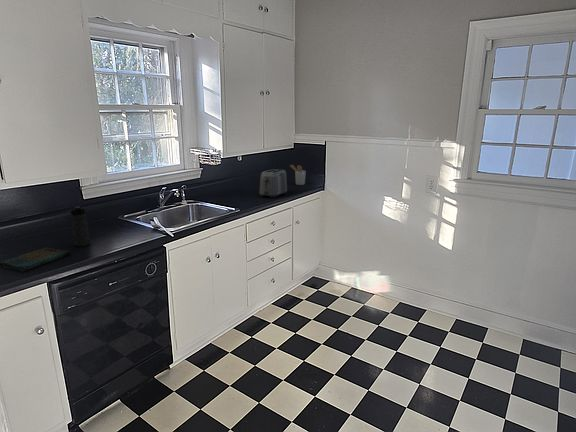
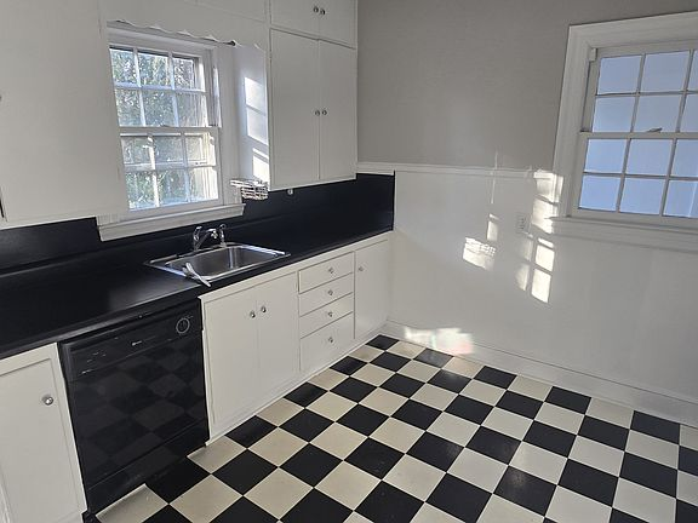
- water bottle [70,206,91,247]
- utensil holder [289,164,307,186]
- toaster [259,168,288,198]
- dish towel [0,246,71,273]
